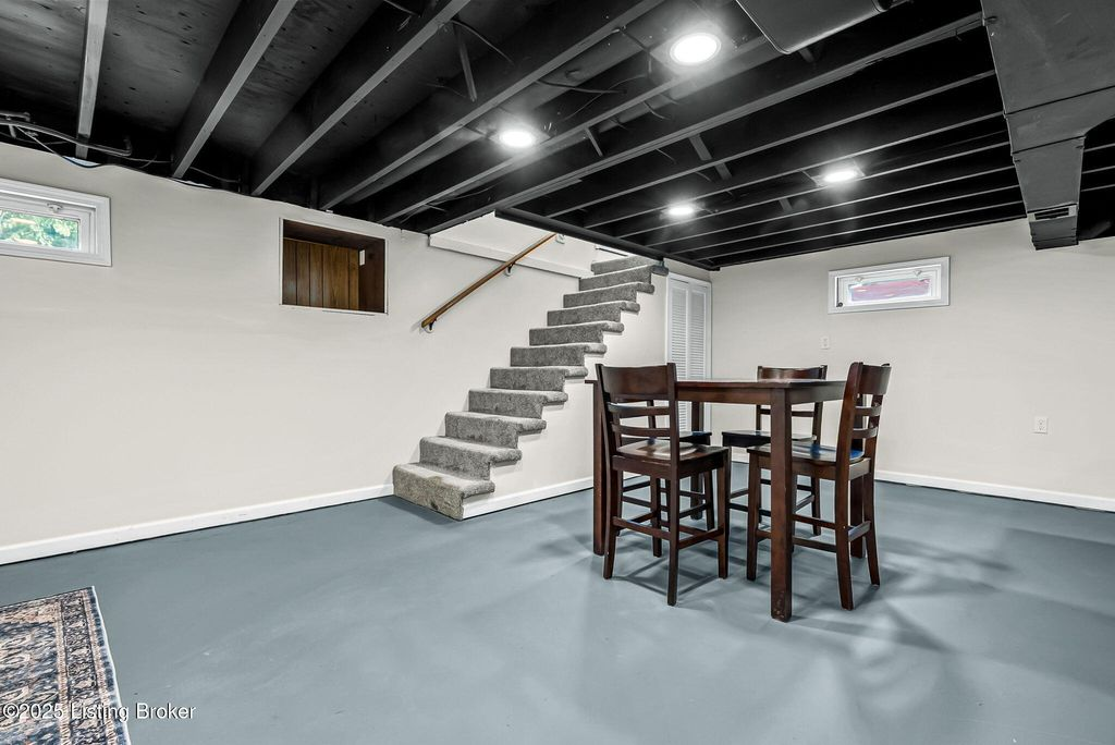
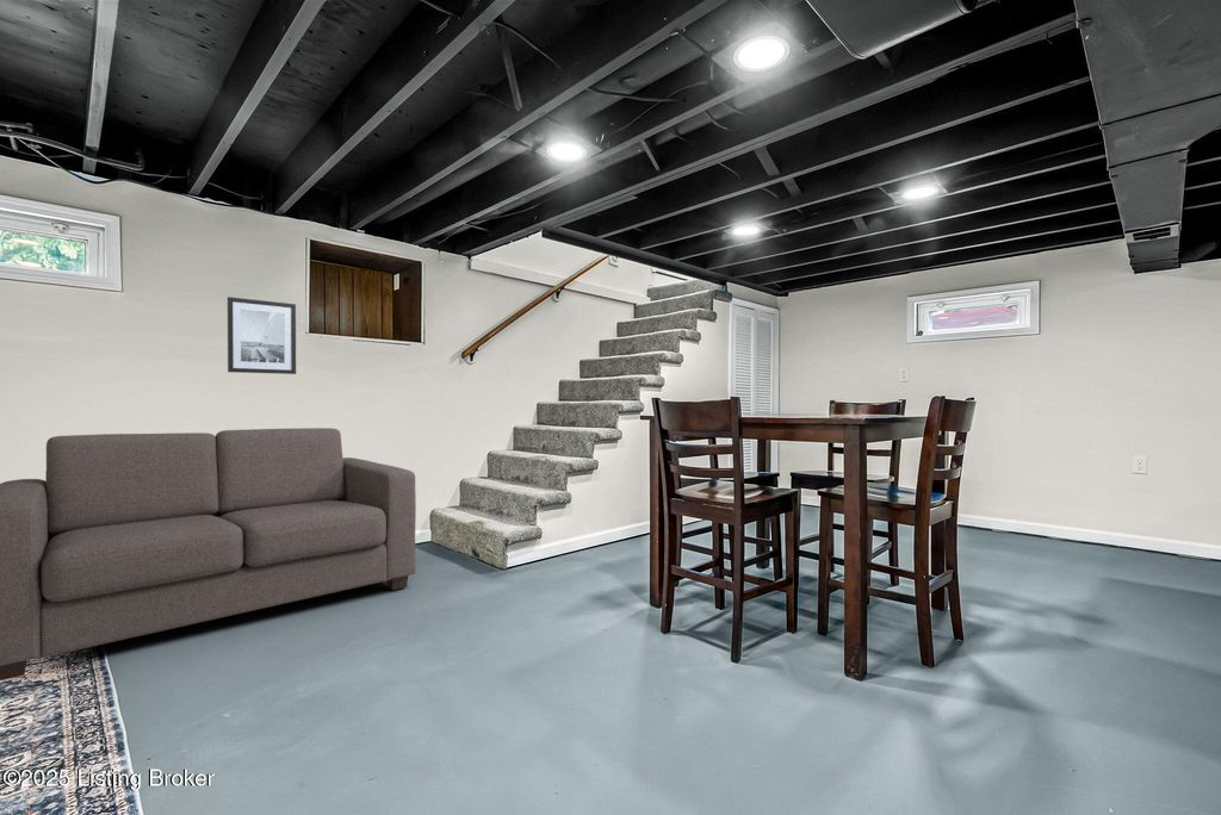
+ sofa [0,427,417,682]
+ wall art [227,295,297,375]
